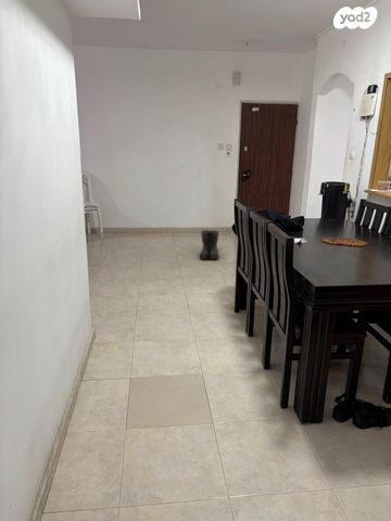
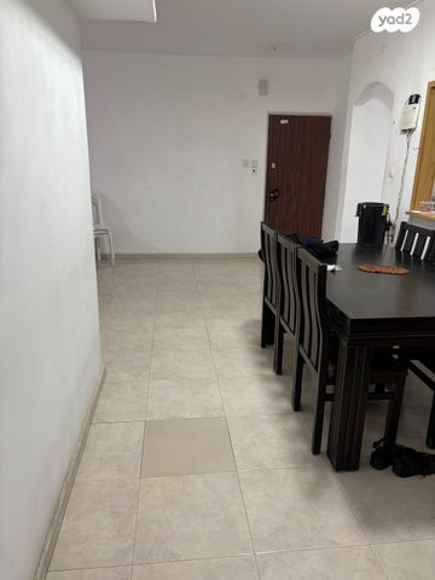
- boots [199,229,220,260]
